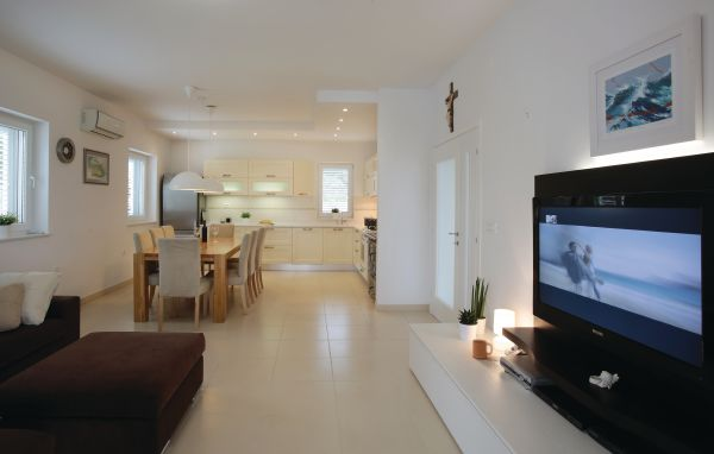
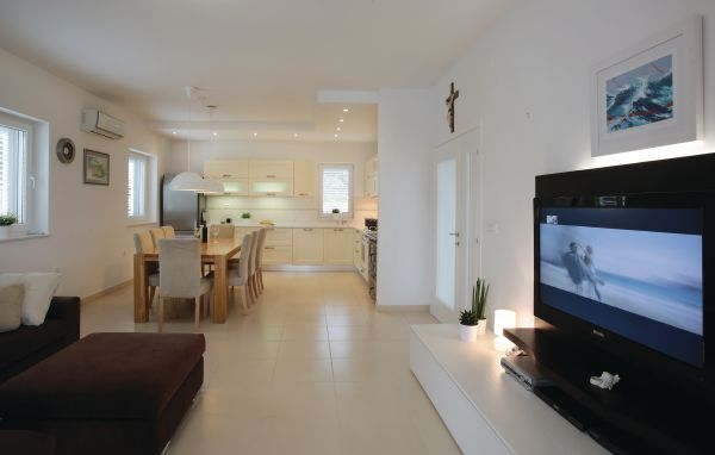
- cup [471,339,494,360]
